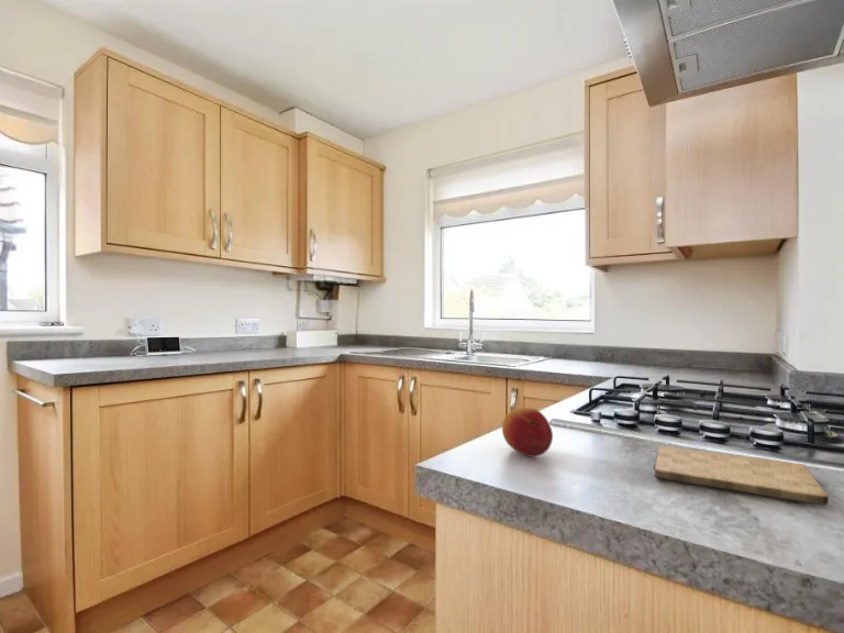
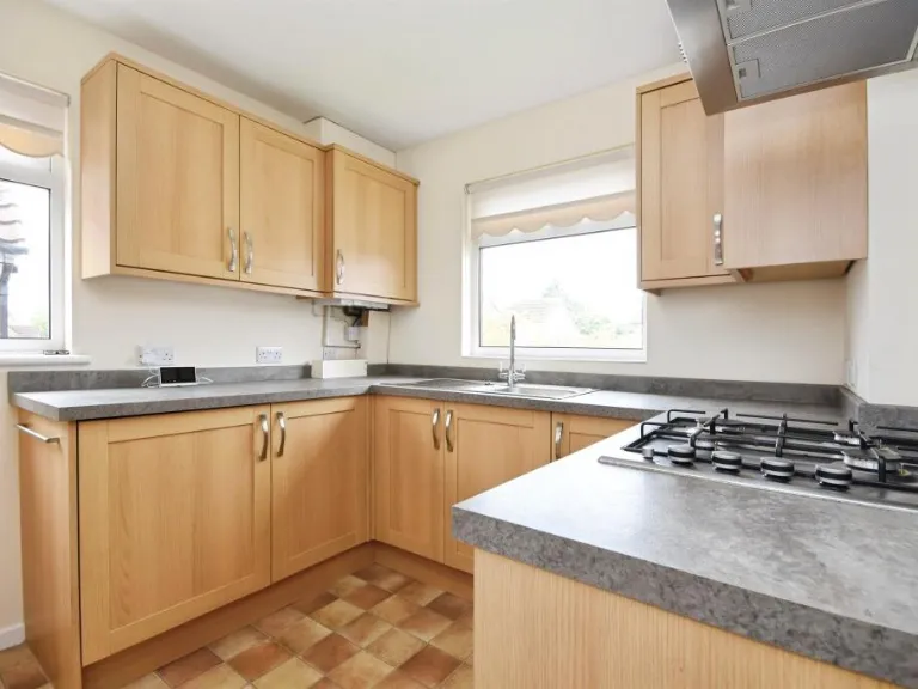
- cutting board [653,445,830,507]
- fruit [501,406,554,458]
